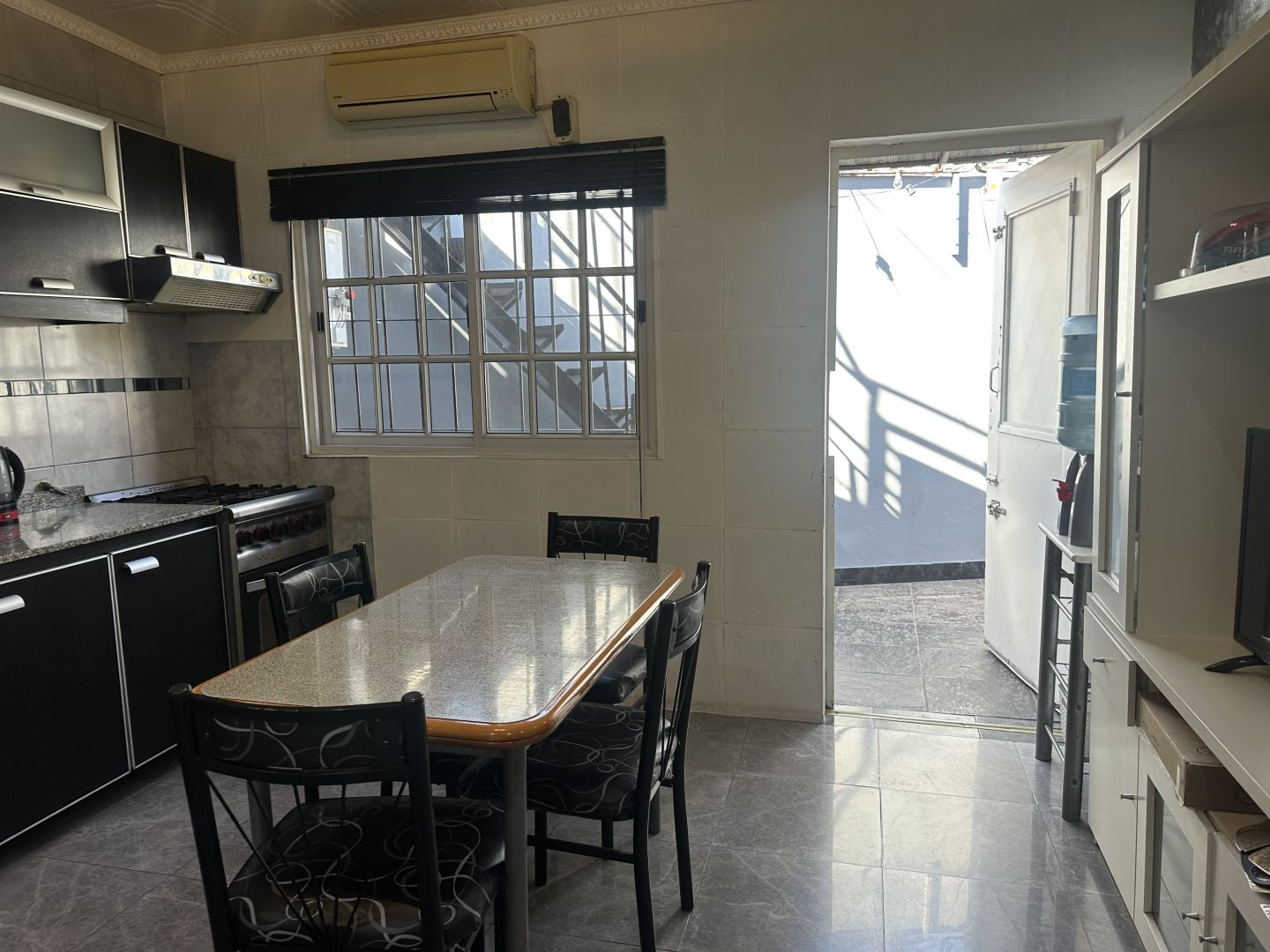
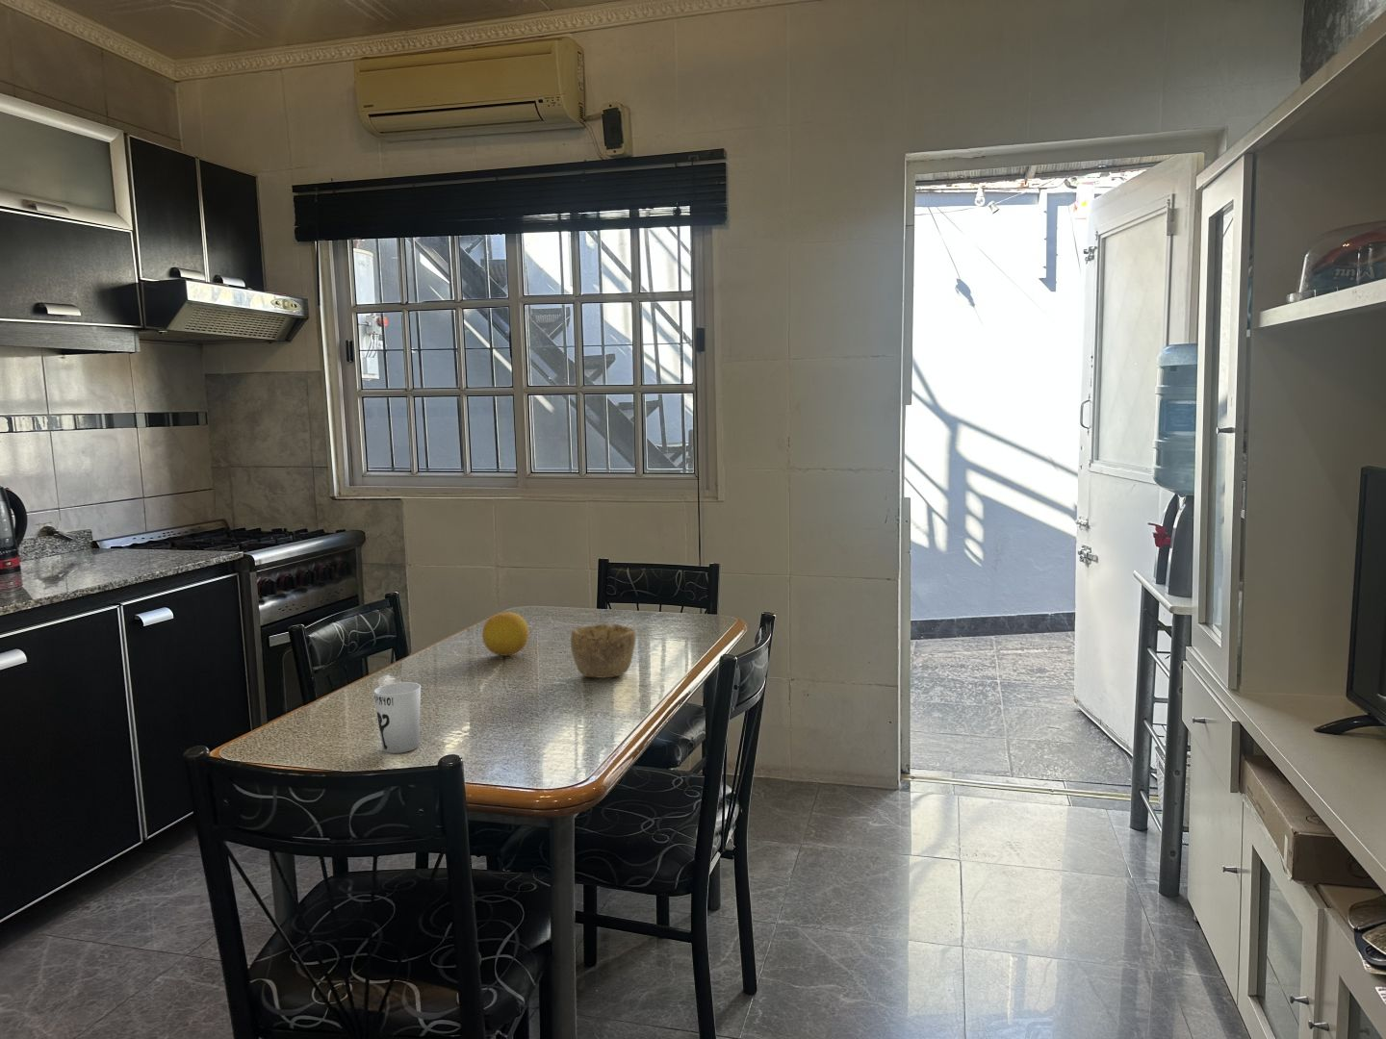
+ fruit [481,610,530,657]
+ bowl [570,623,636,679]
+ cup [372,681,421,754]
